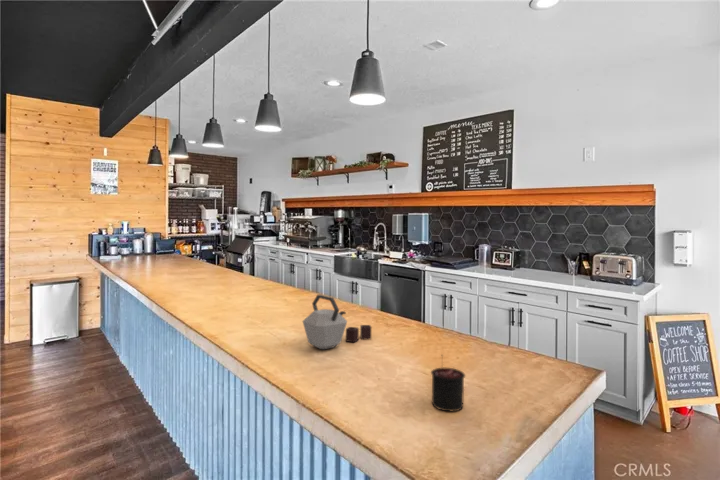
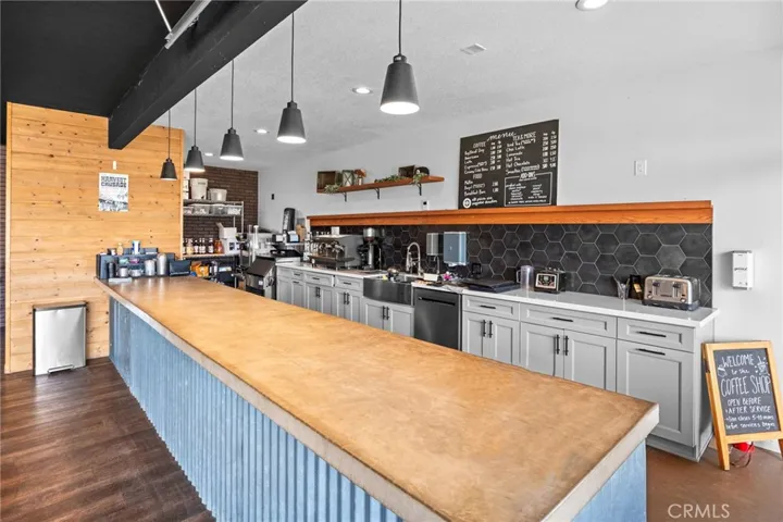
- candle [430,353,466,412]
- kettle [302,294,372,350]
